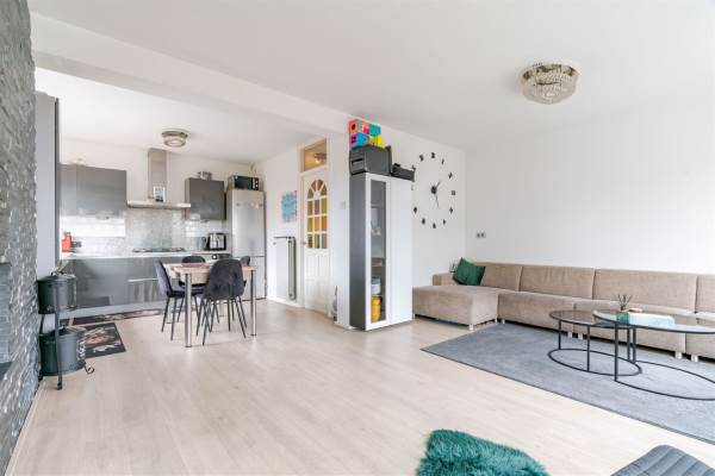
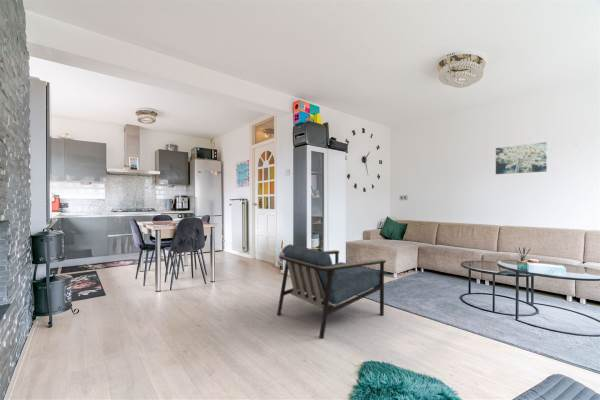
+ armchair [276,243,387,340]
+ wall art [495,141,548,175]
